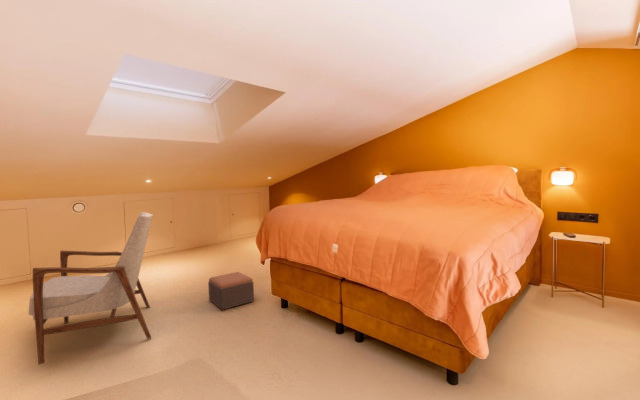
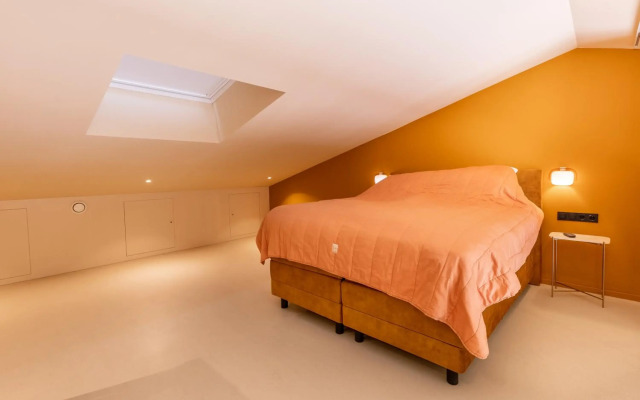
- footstool [207,271,255,311]
- armchair [28,211,154,366]
